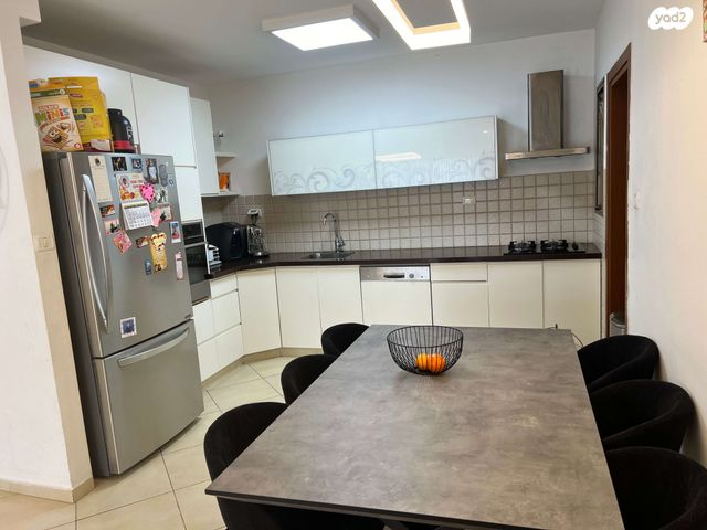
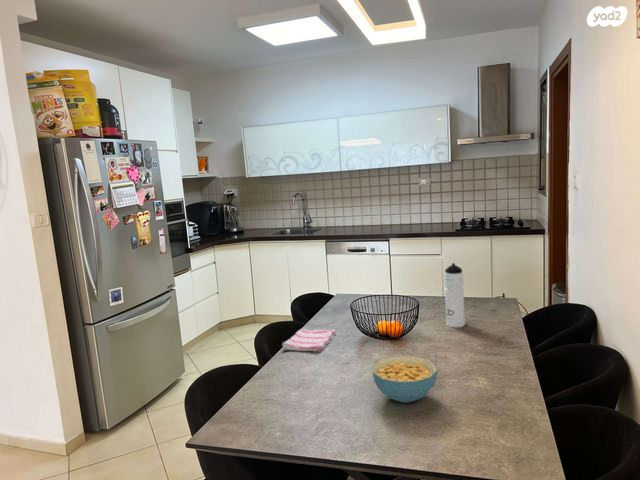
+ cereal bowl [371,355,438,404]
+ water bottle [443,262,466,328]
+ dish towel [281,328,337,353]
